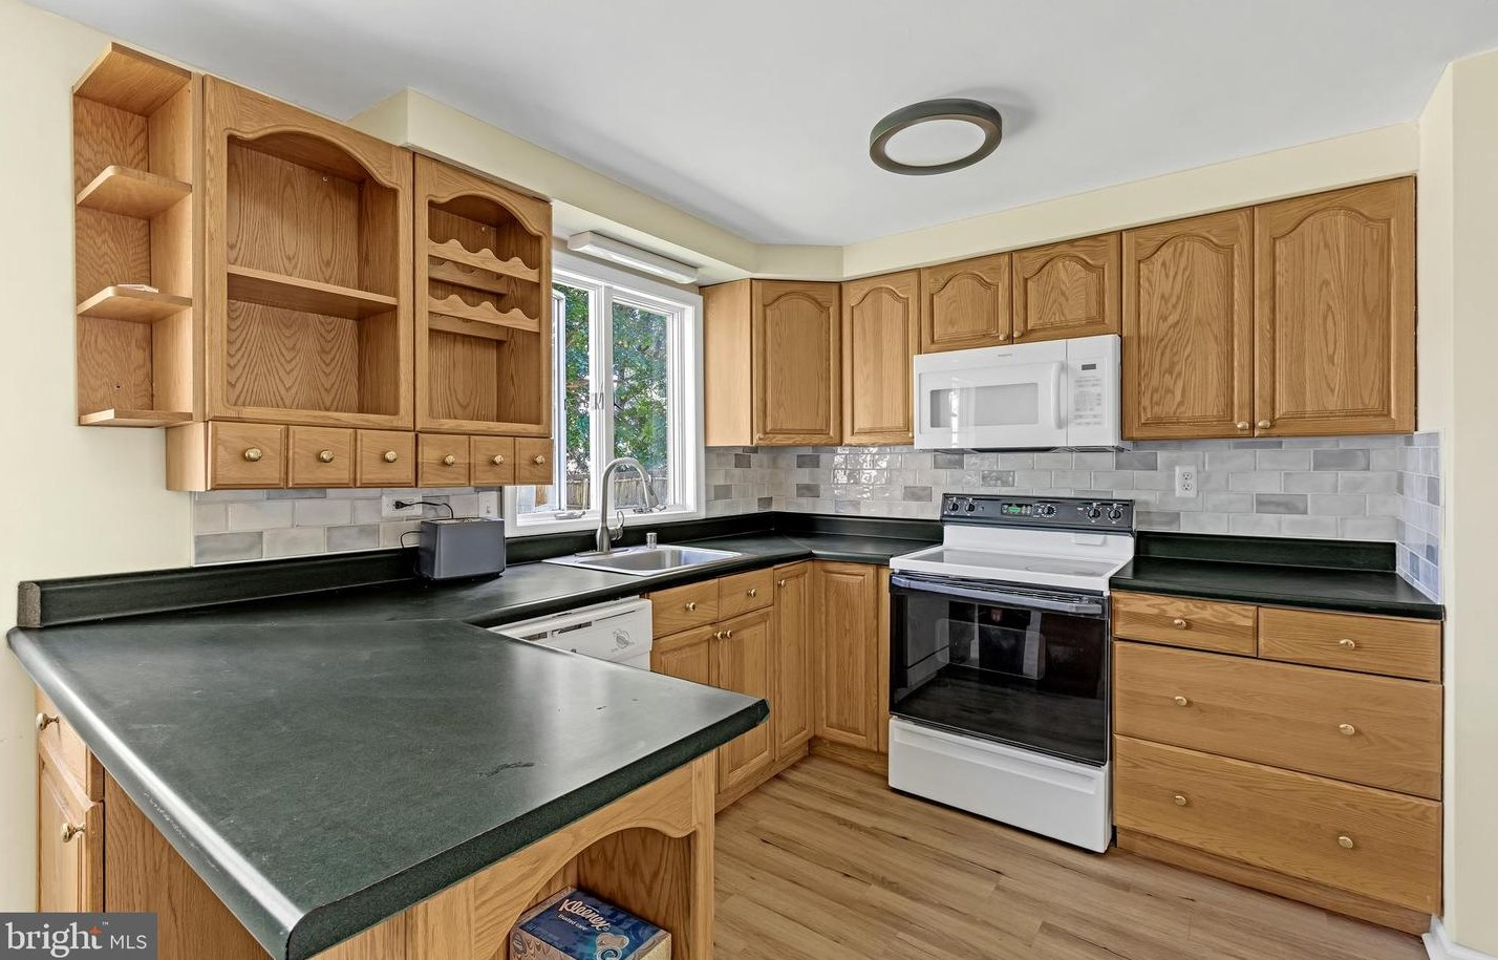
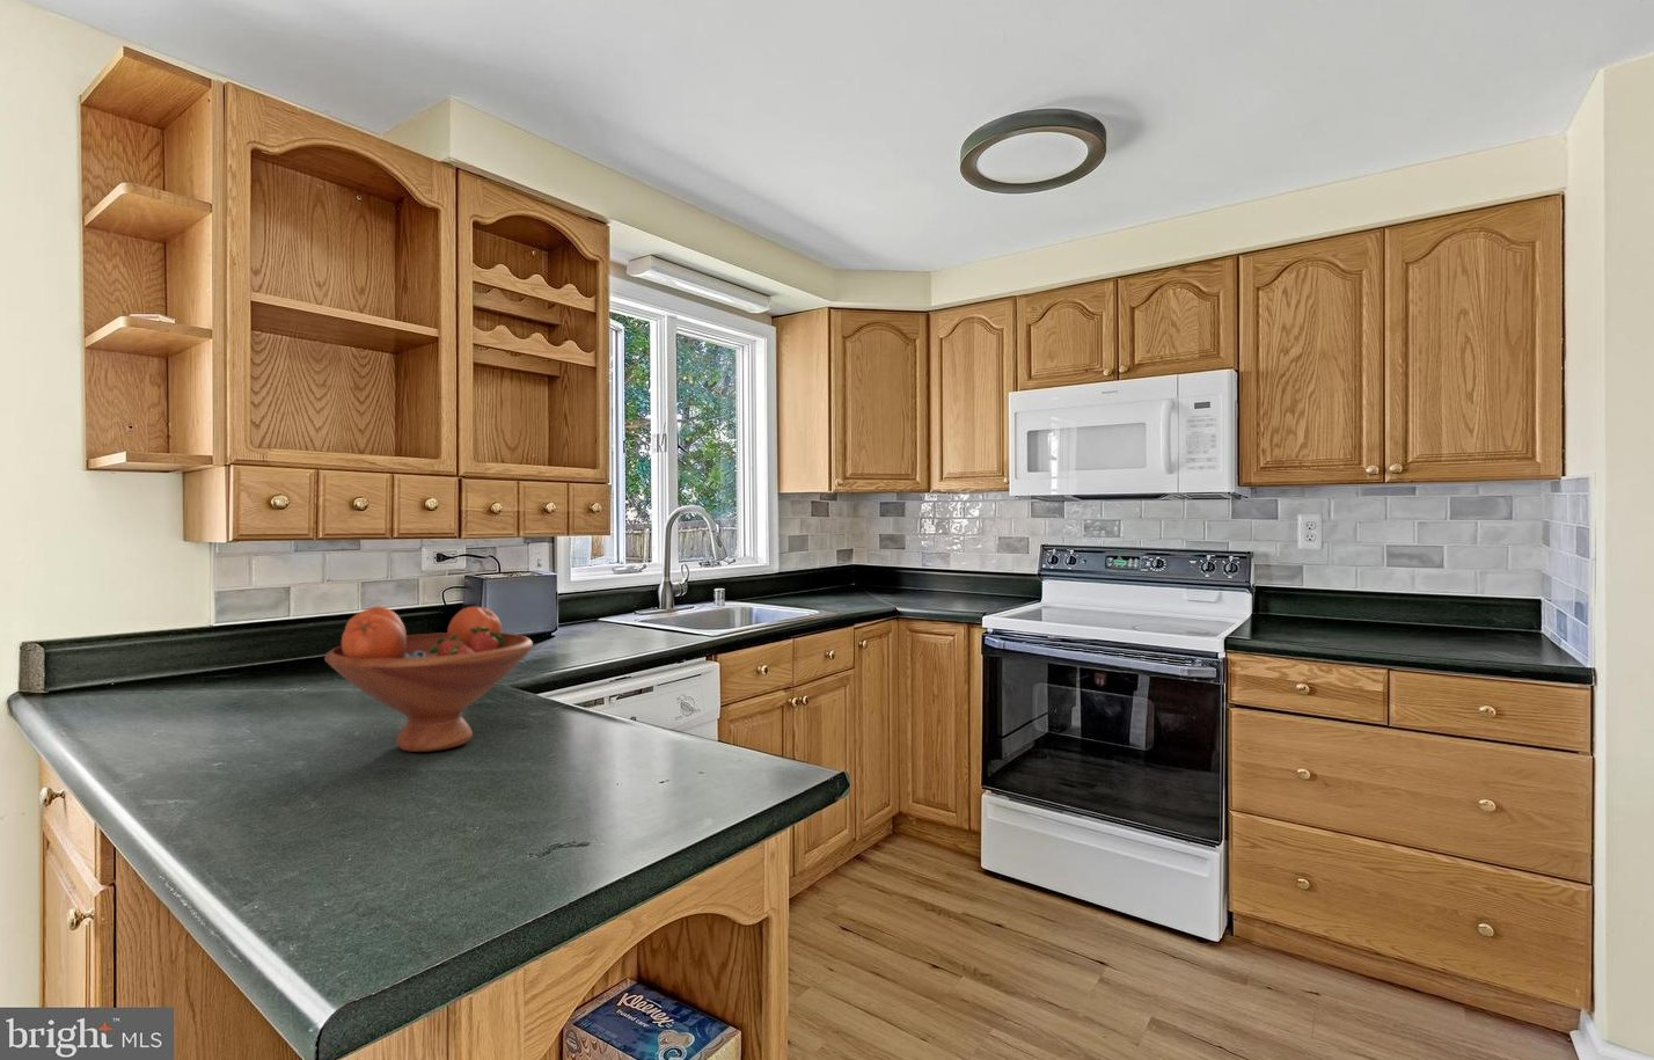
+ fruit bowl [323,604,534,752]
